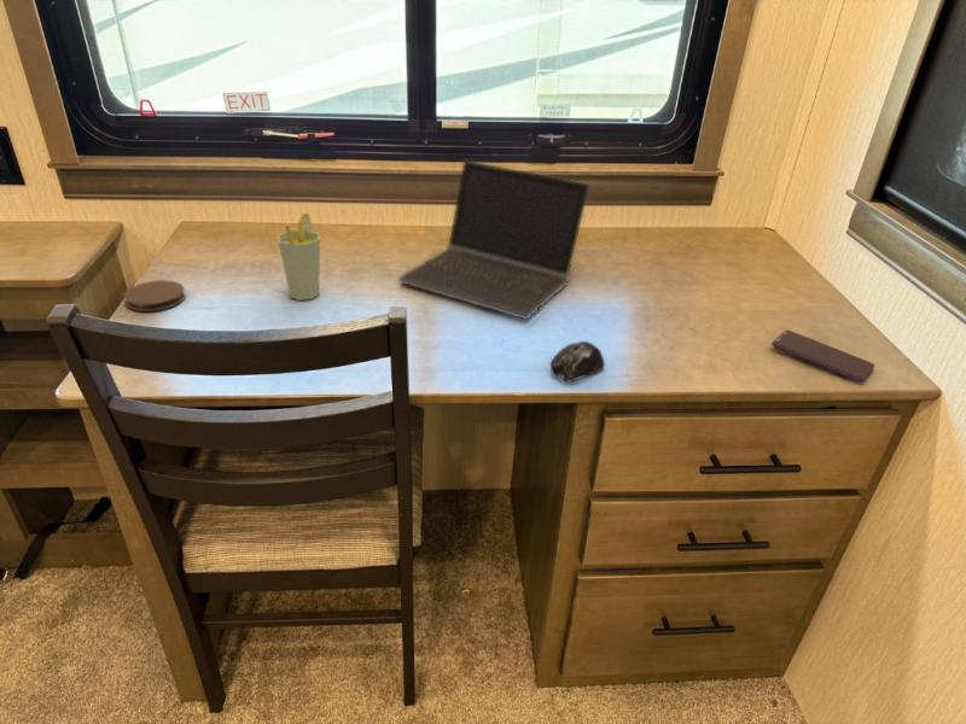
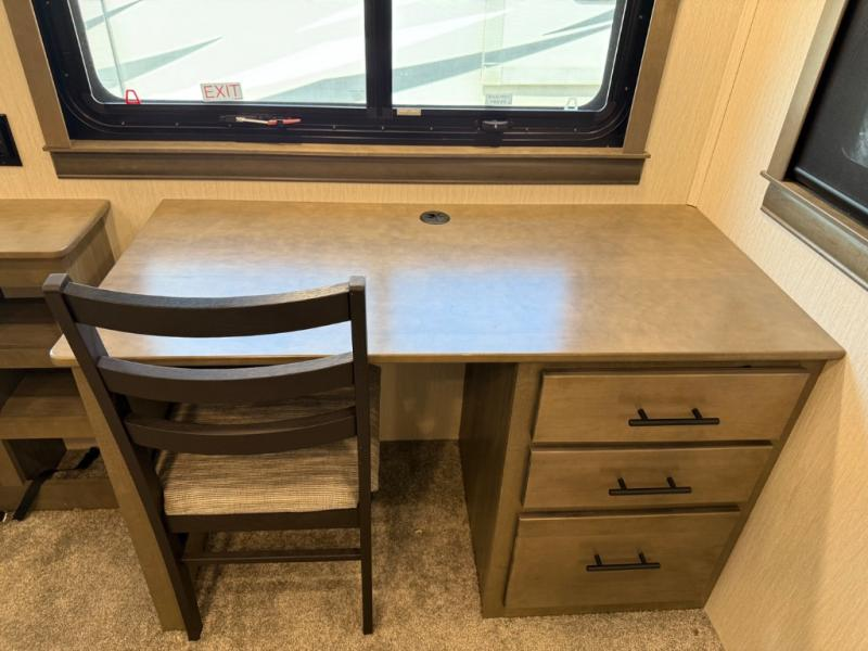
- laptop computer [397,159,590,321]
- coaster [122,279,187,313]
- smartphone [772,328,875,384]
- cup [277,212,321,302]
- computer mouse [549,340,606,383]
